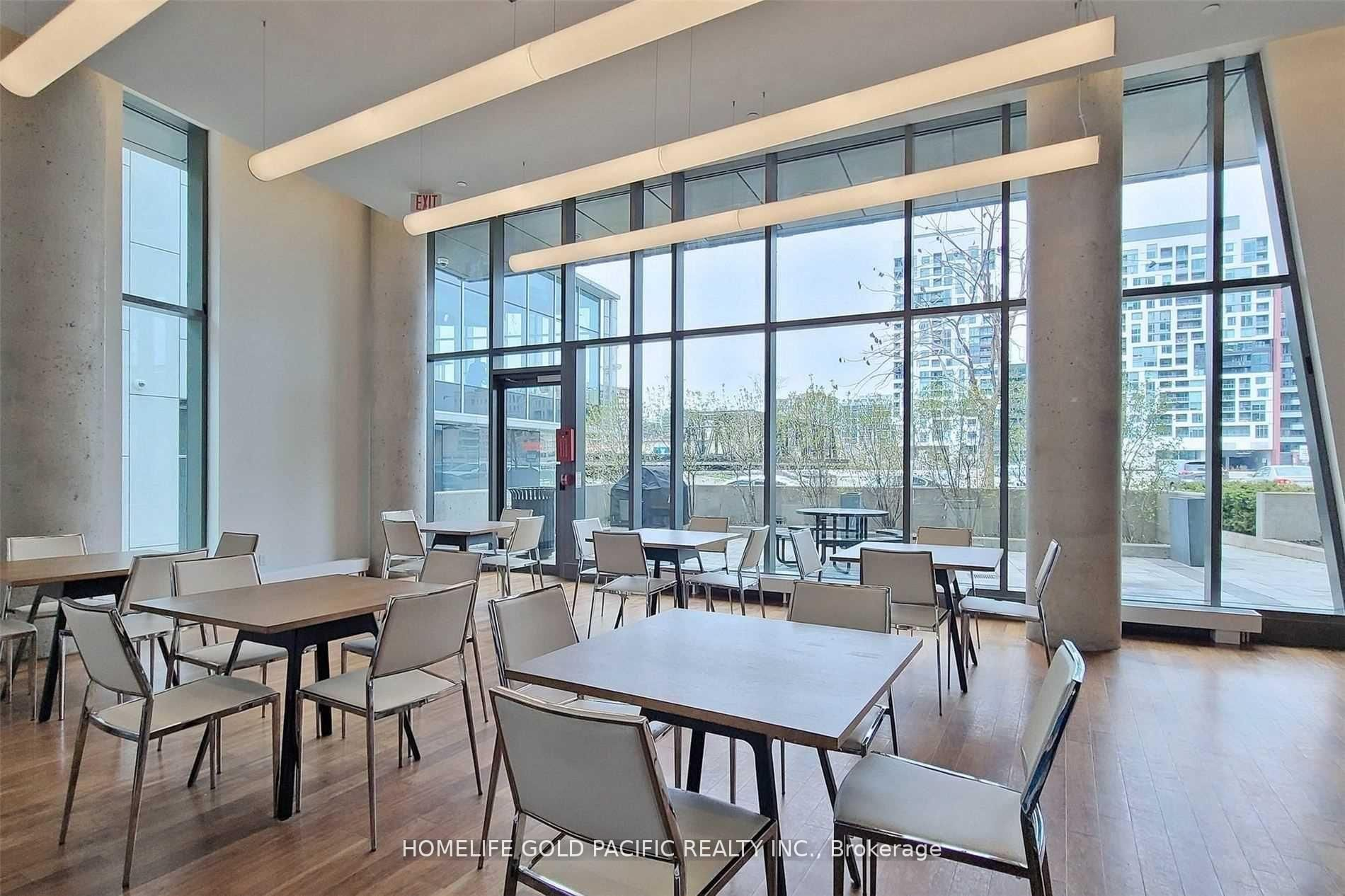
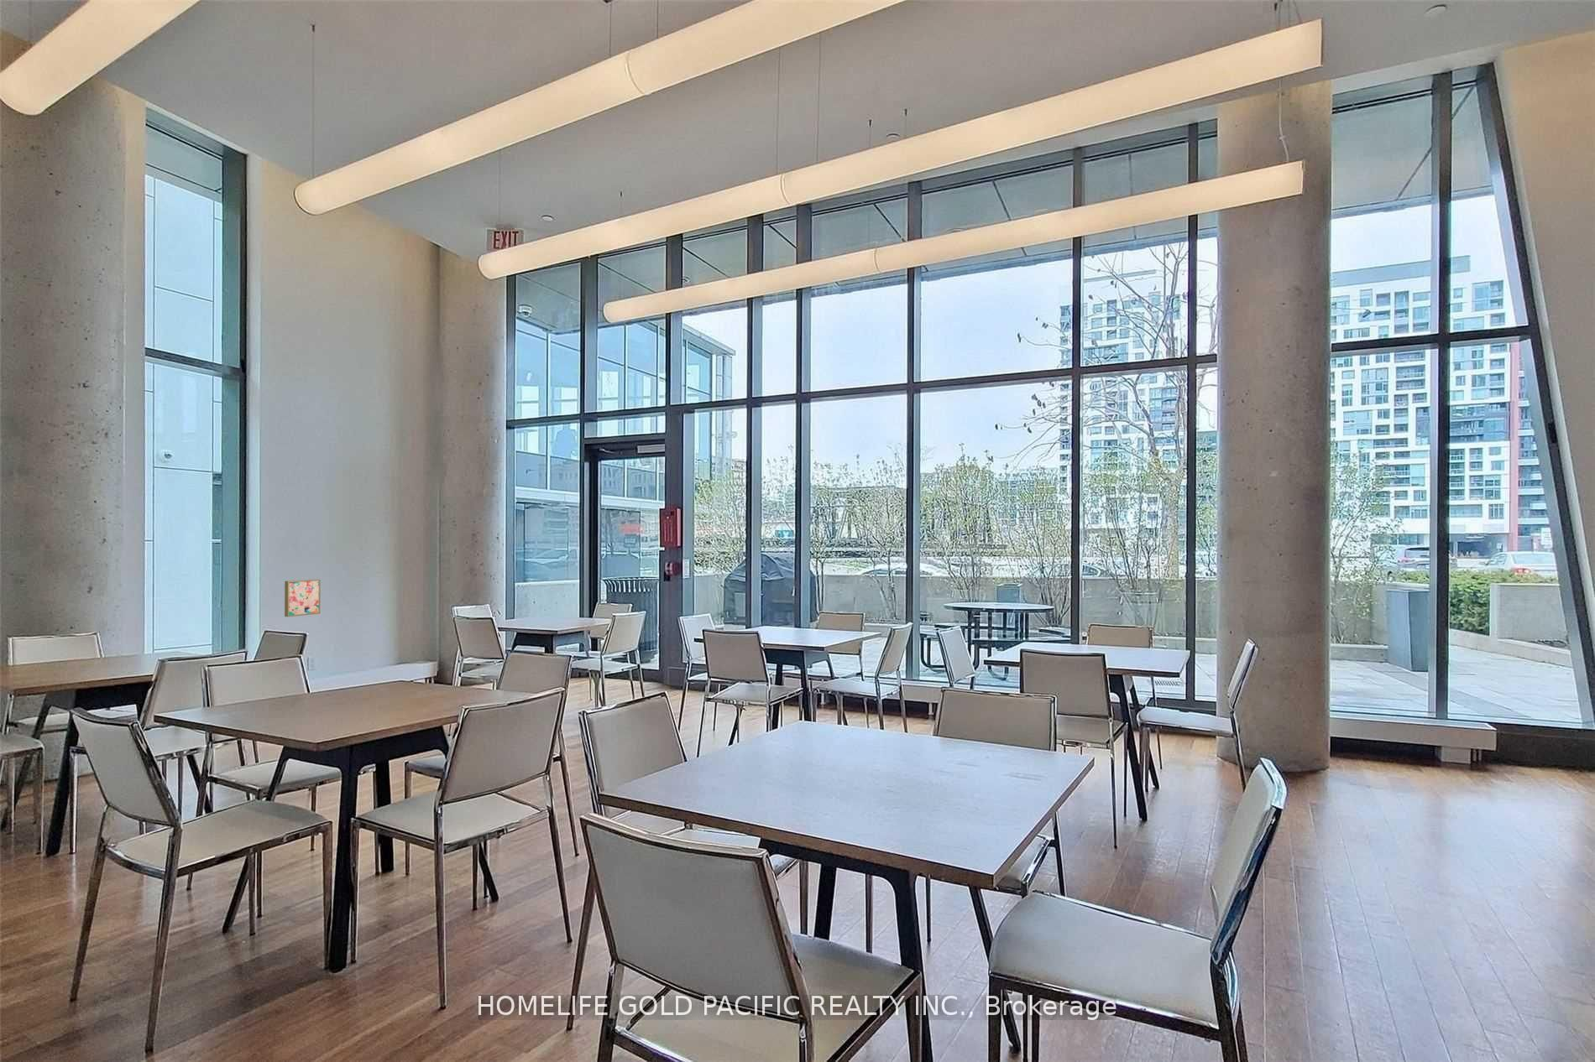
+ wall art [283,578,321,618]
